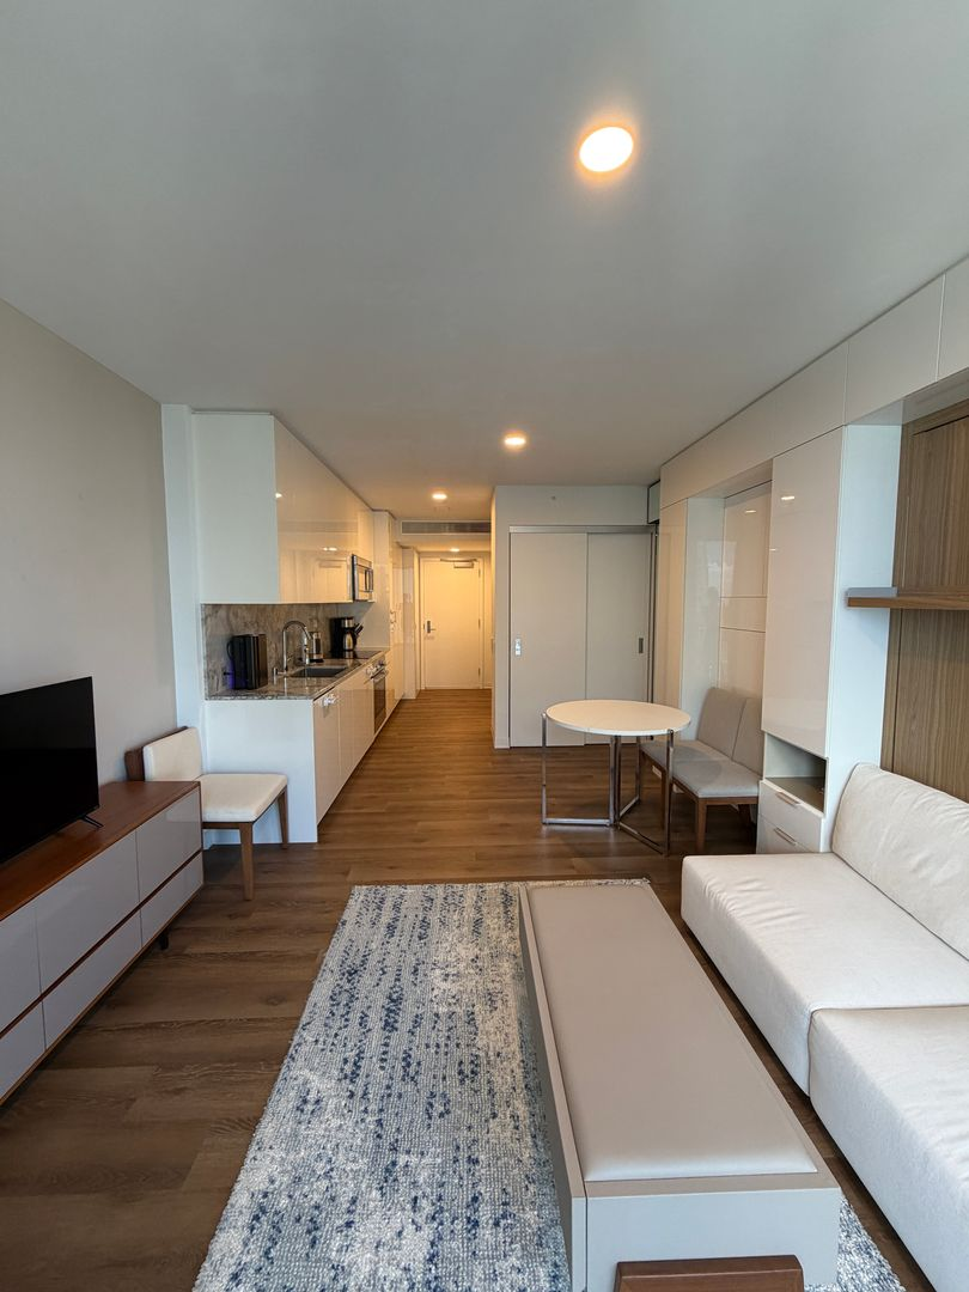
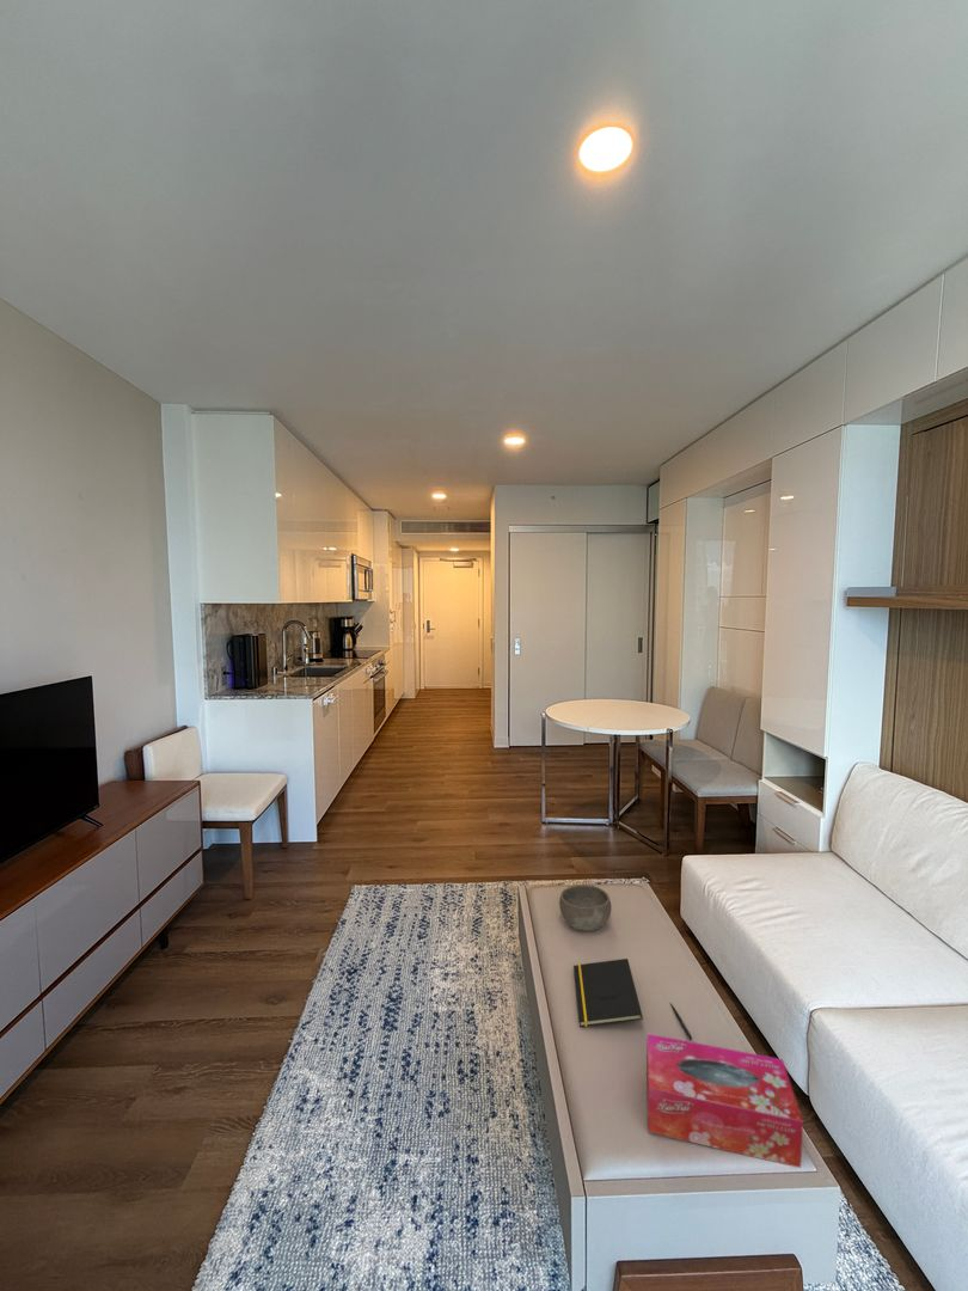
+ pen [669,1002,693,1041]
+ bowl [558,883,612,932]
+ notepad [572,957,644,1028]
+ tissue box [645,1033,804,1169]
